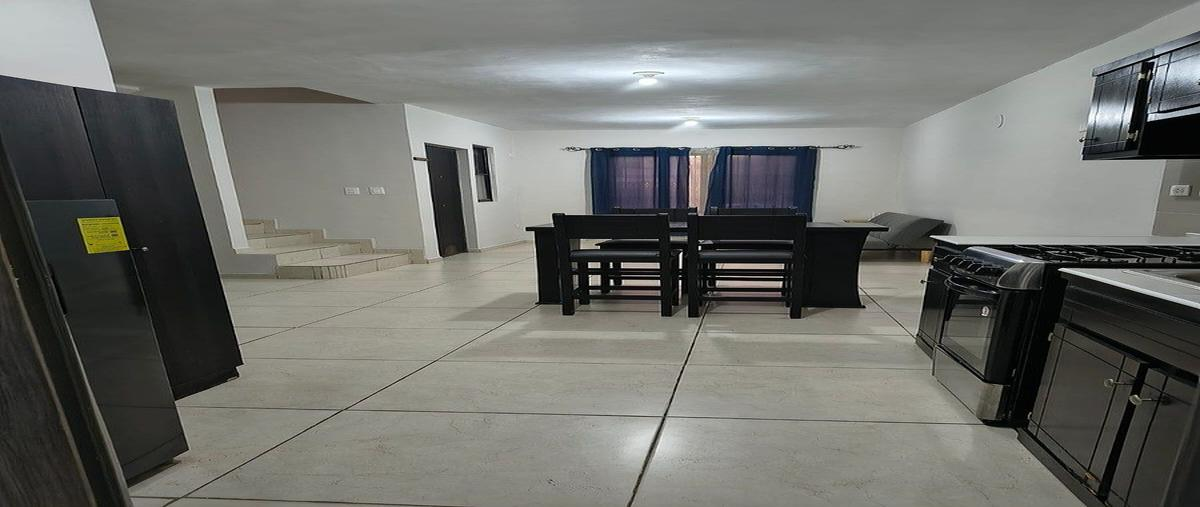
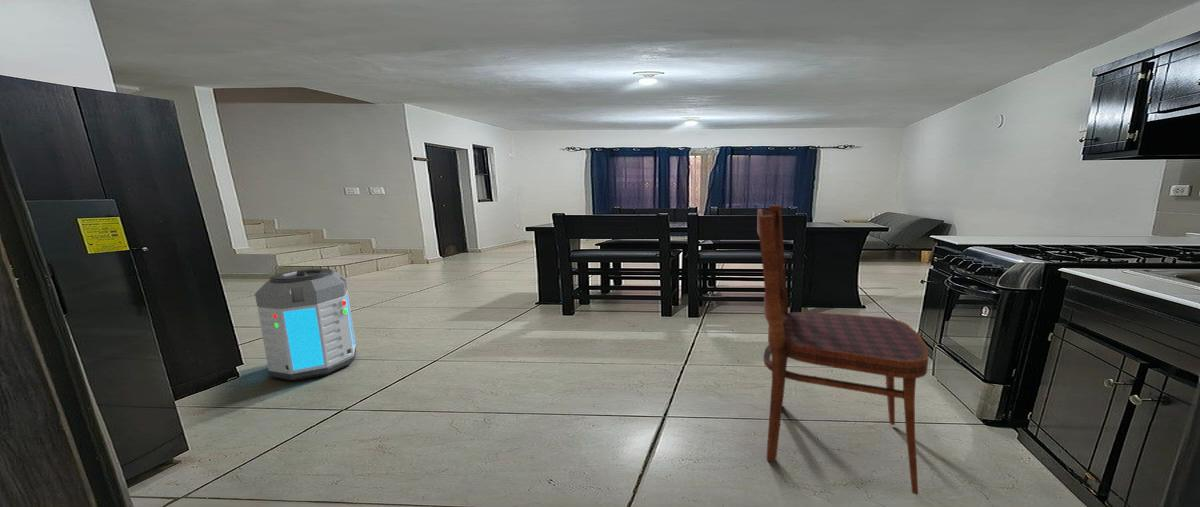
+ dining chair [756,204,930,496]
+ air purifier [254,268,357,382]
